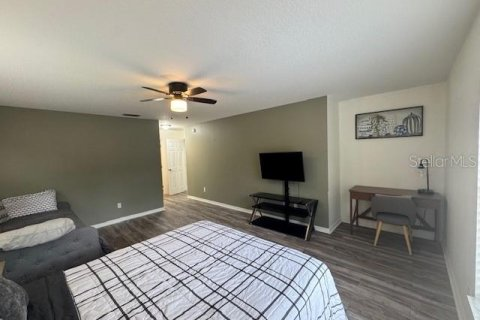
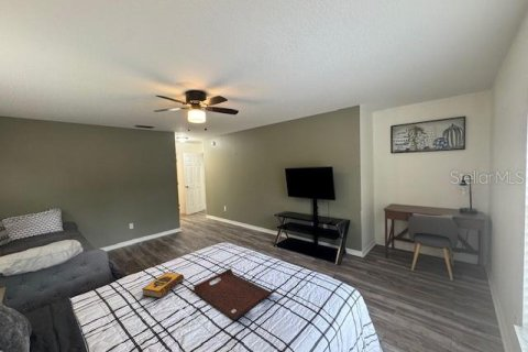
+ hardback book [141,272,185,299]
+ serving tray [193,267,276,321]
